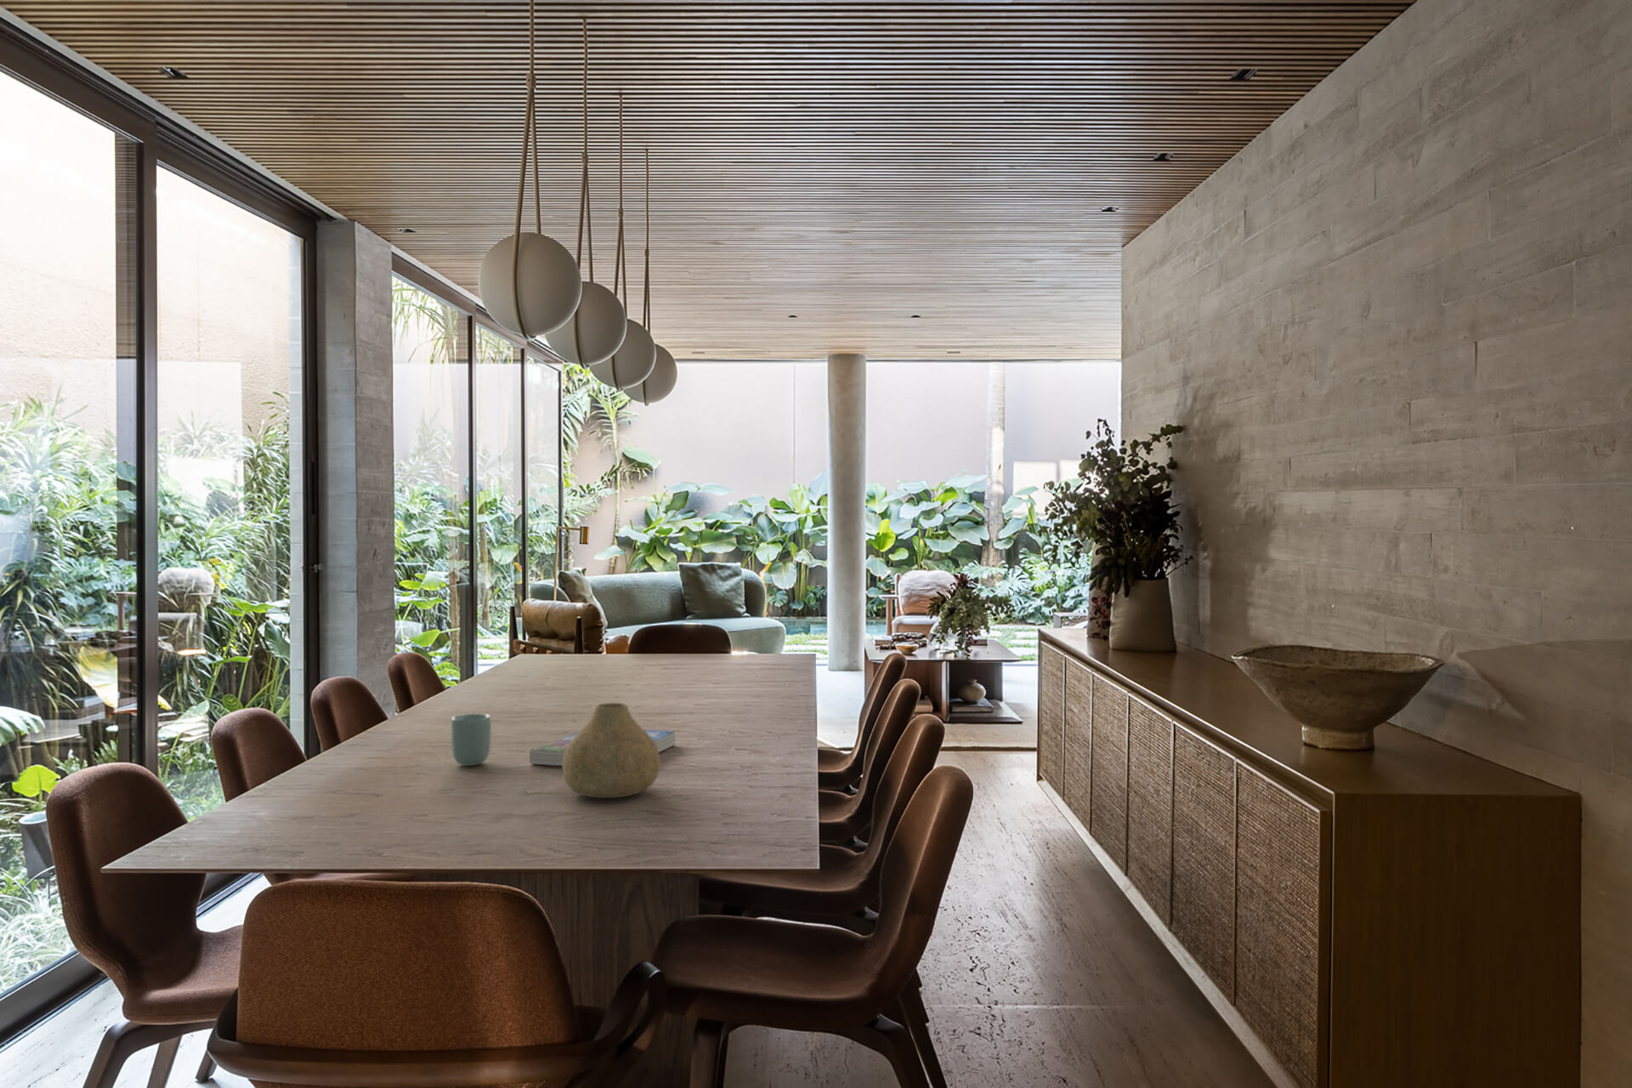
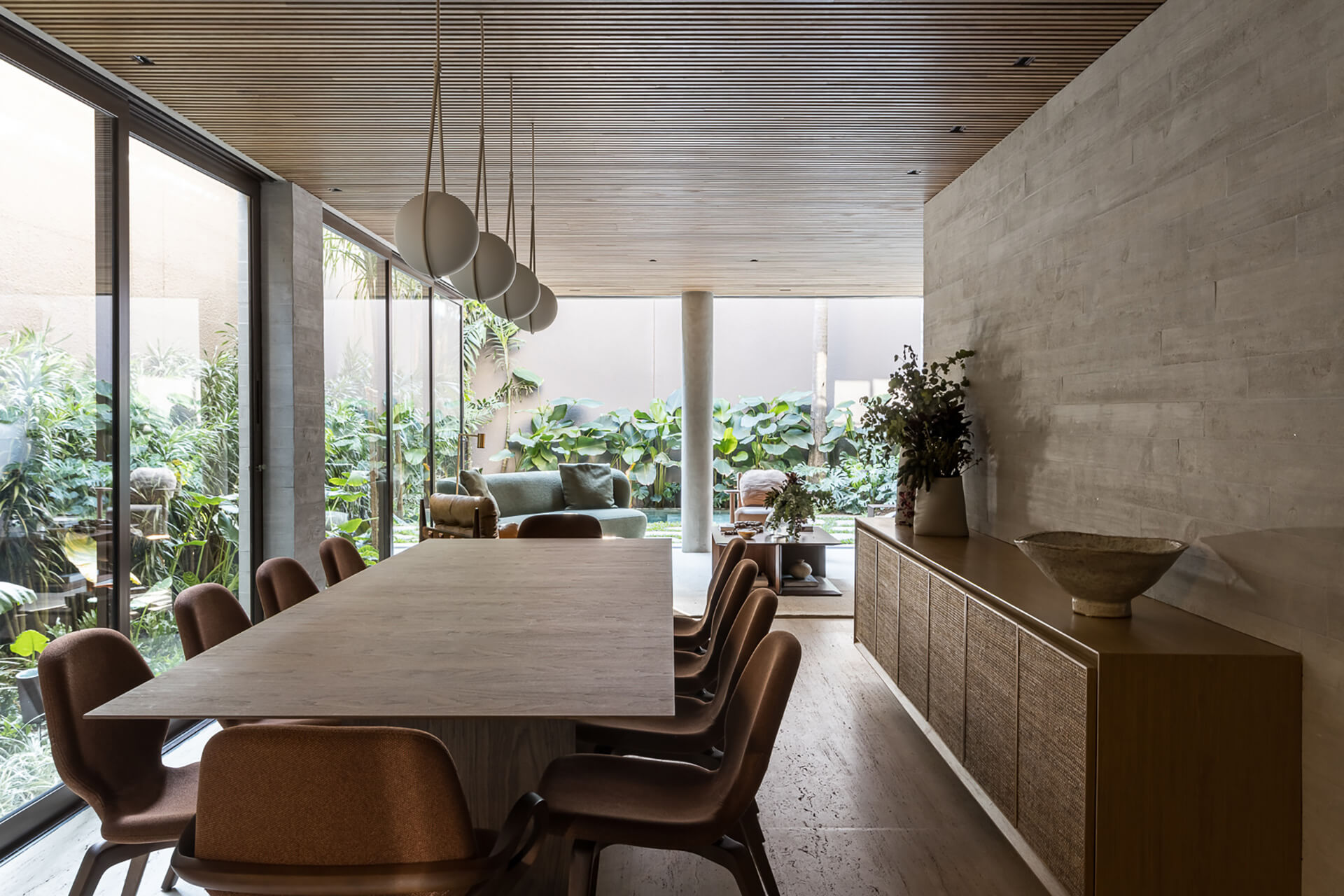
- vase [562,702,661,799]
- book [528,729,675,766]
- cup [450,713,492,766]
